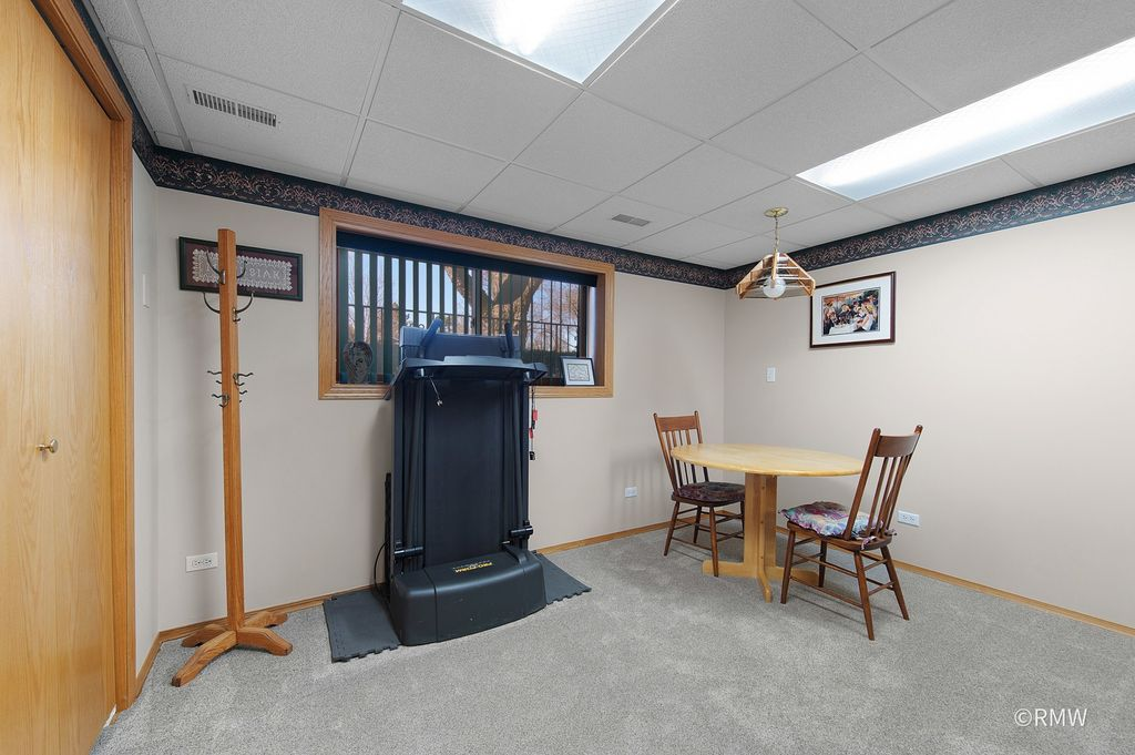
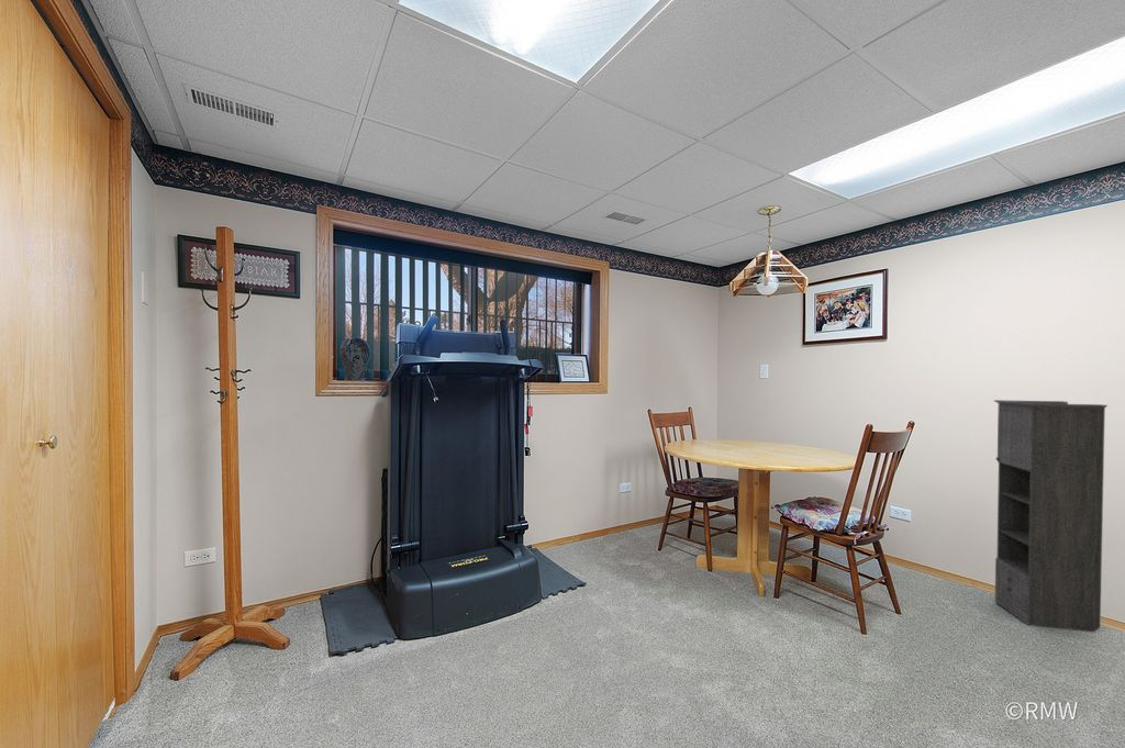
+ storage cabinet [993,399,1109,633]
